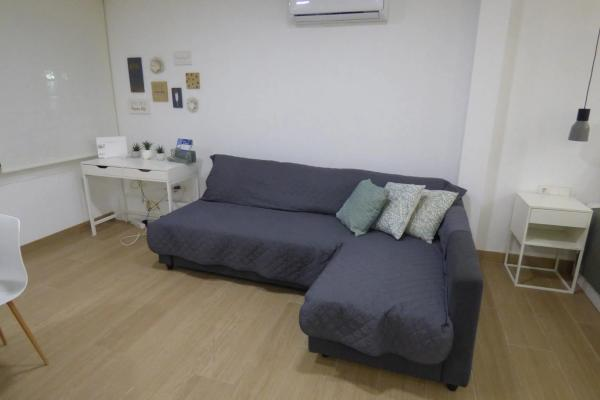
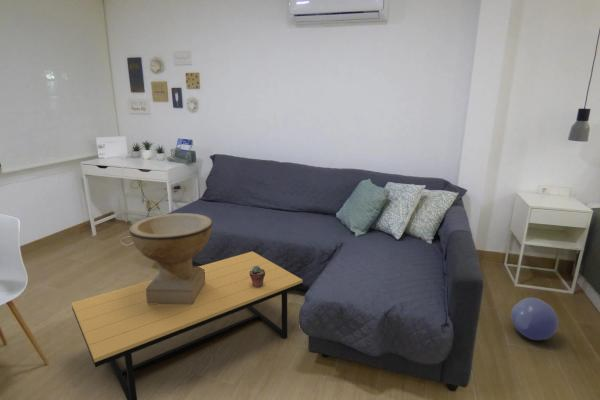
+ coffee table [71,250,304,400]
+ decorative bowl [128,212,214,305]
+ potted succulent [249,266,265,288]
+ ball [510,297,559,341]
